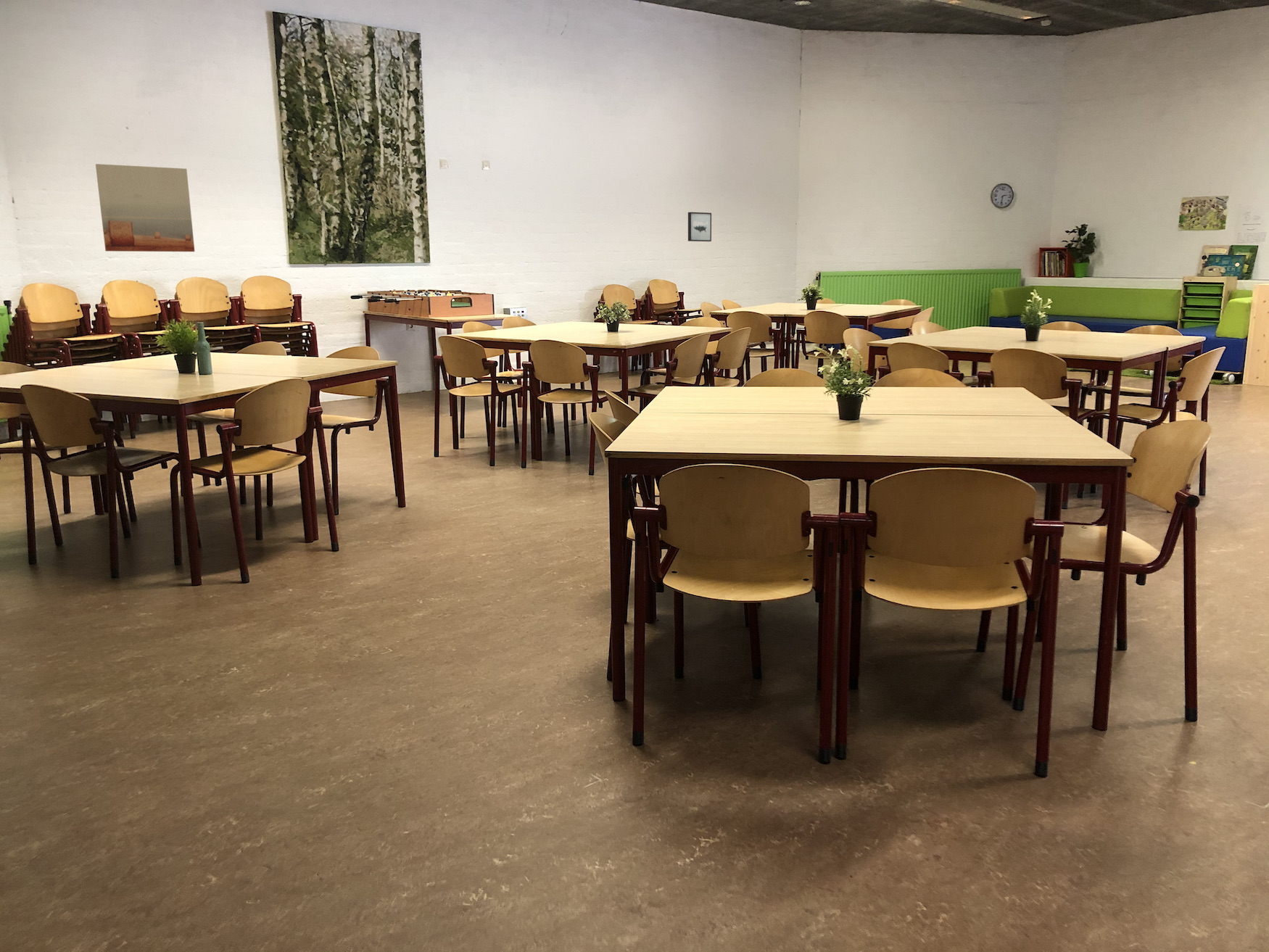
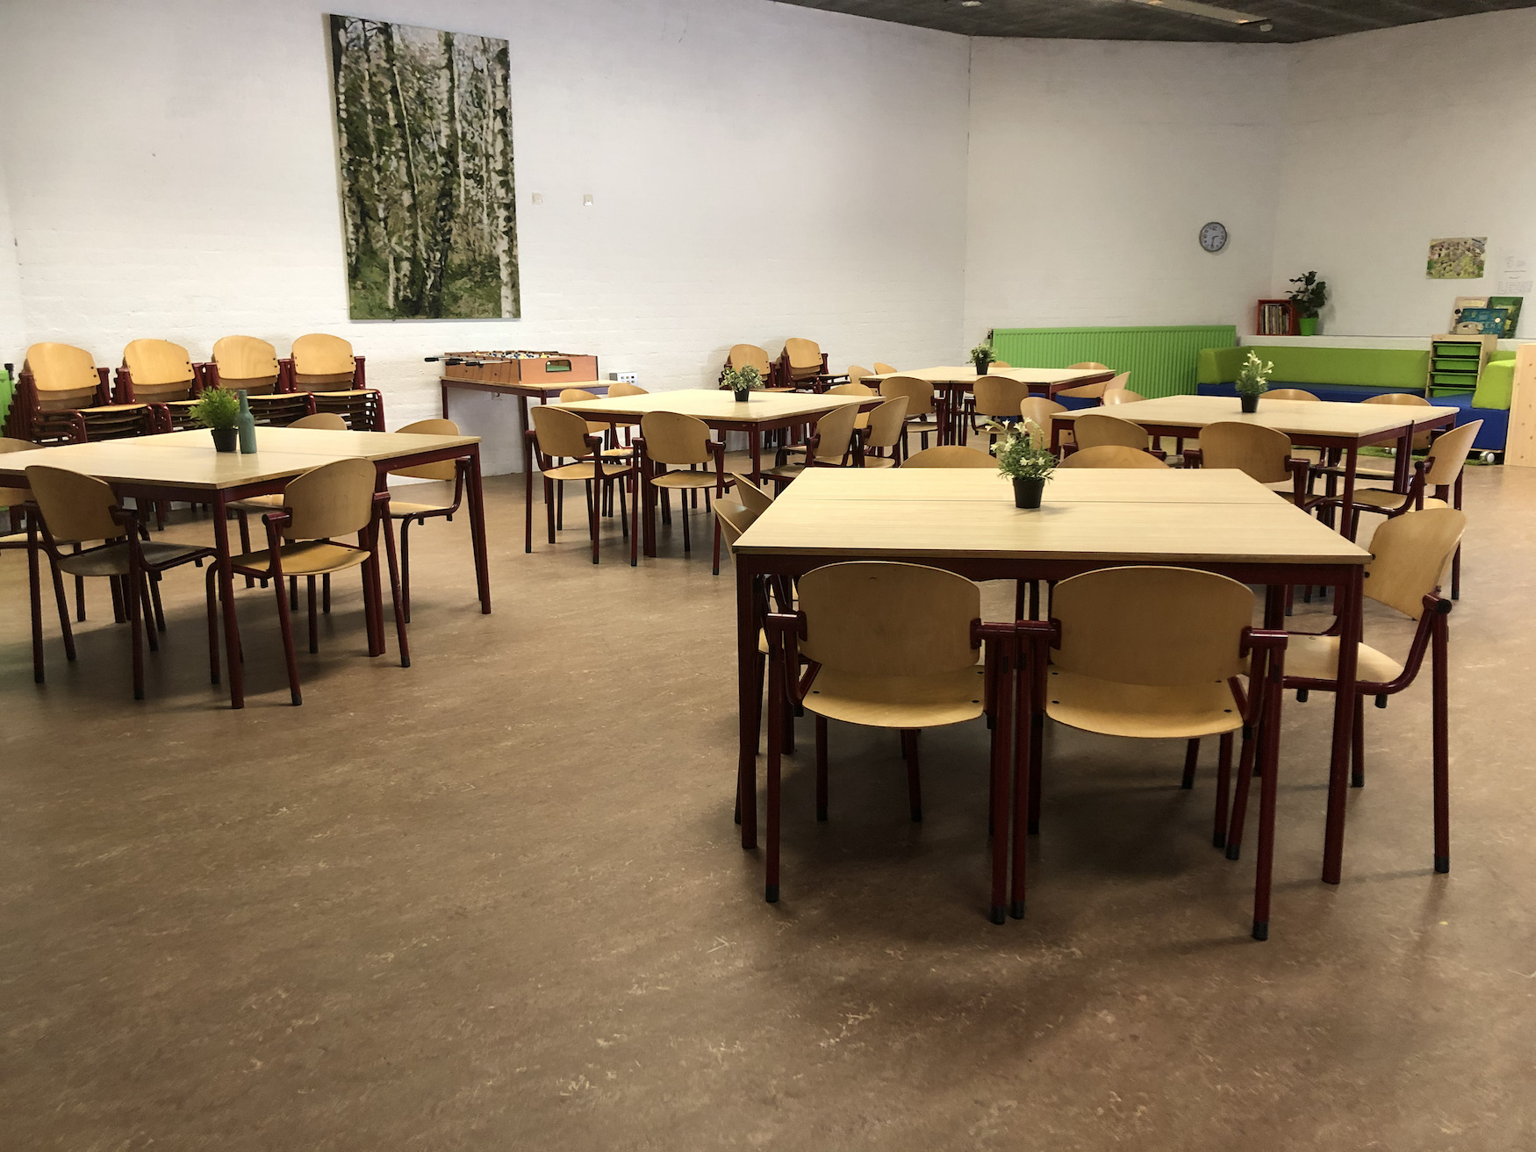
- wall art [95,163,195,252]
- wall art [687,212,712,242]
